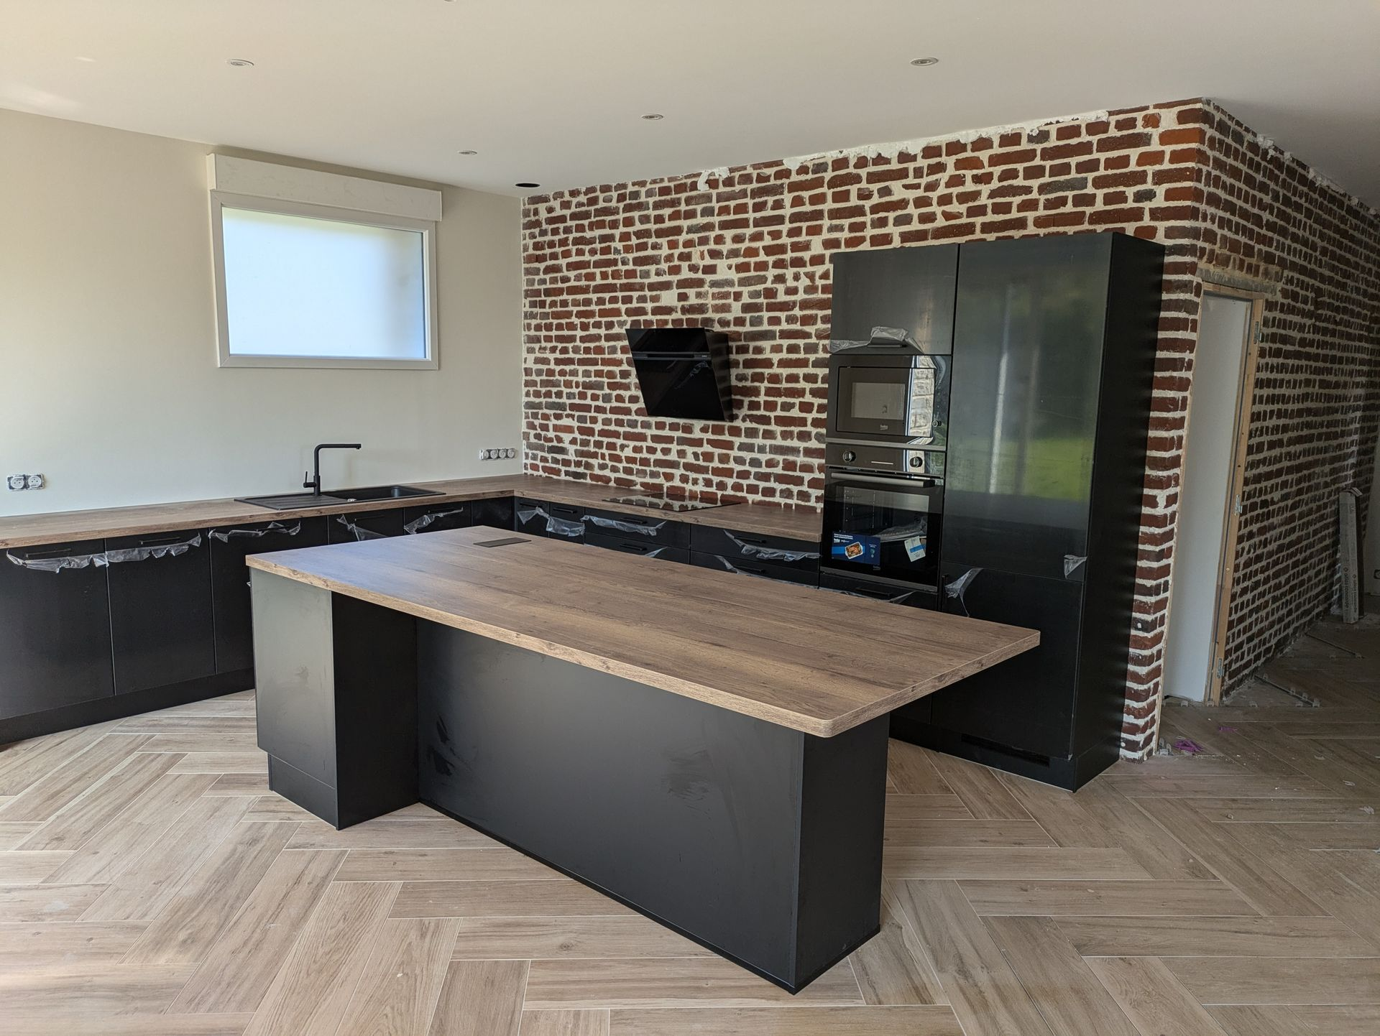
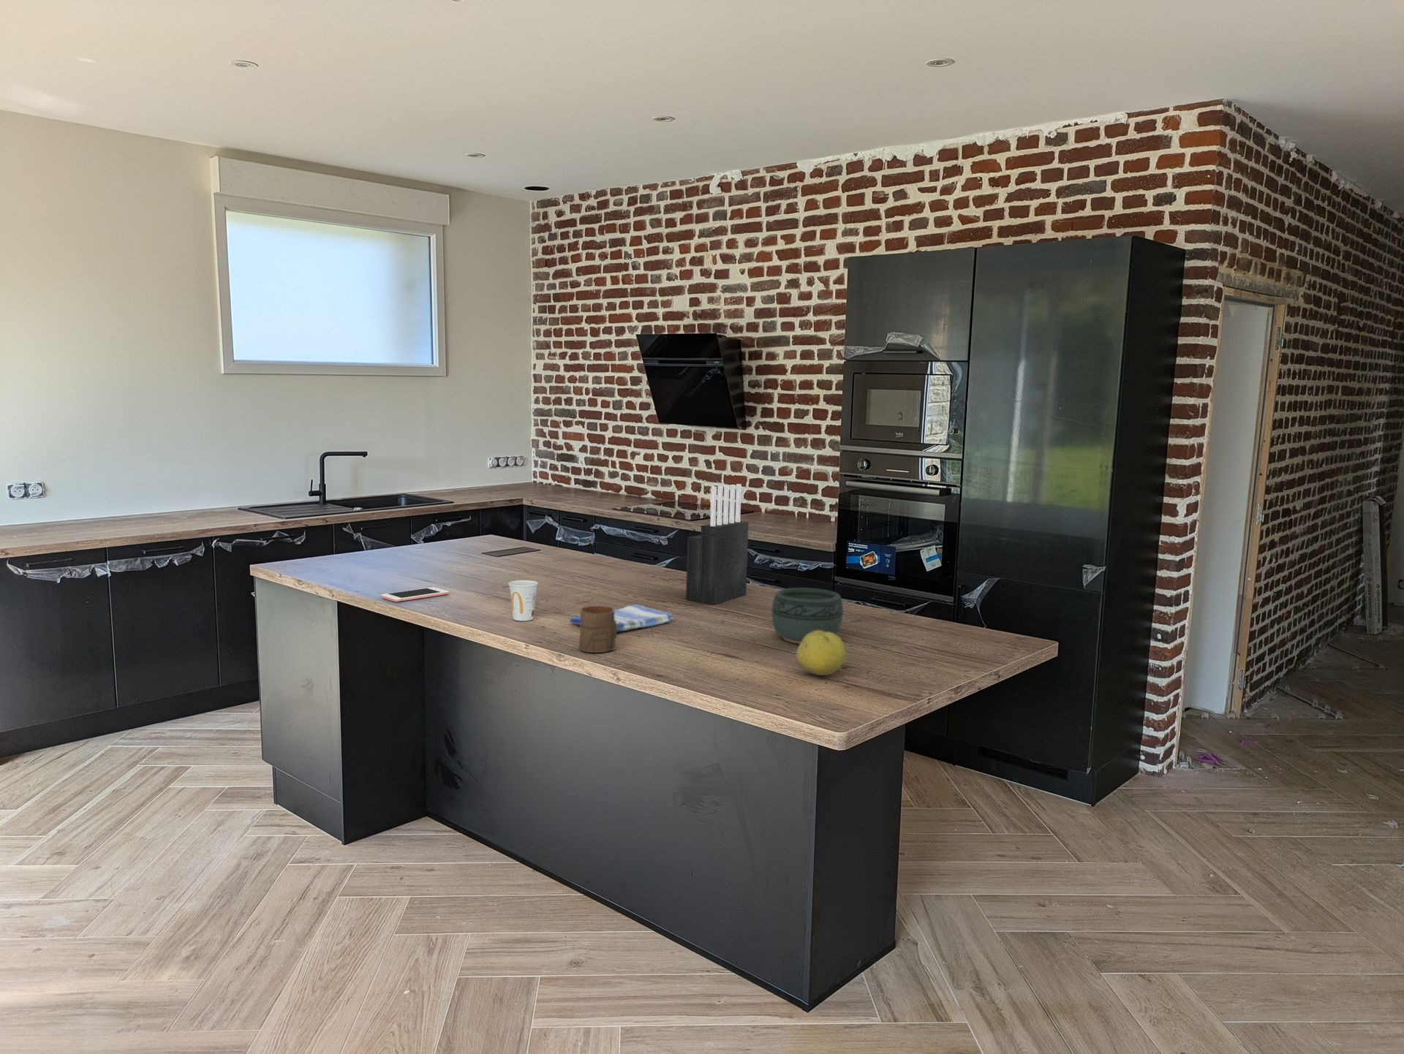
+ cell phone [380,586,450,602]
+ dish towel [569,603,673,633]
+ cup [578,606,617,653]
+ fruit [796,630,847,676]
+ bowl [772,587,844,644]
+ knife block [685,483,749,606]
+ cup [508,580,539,621]
